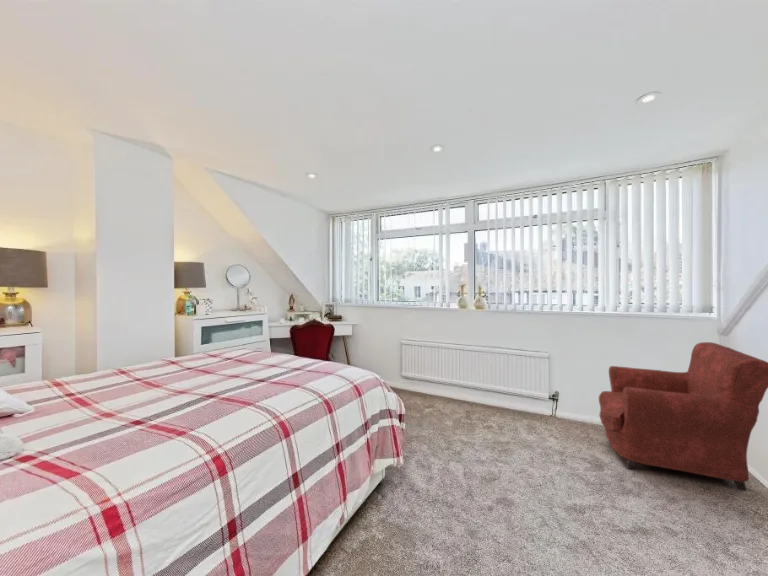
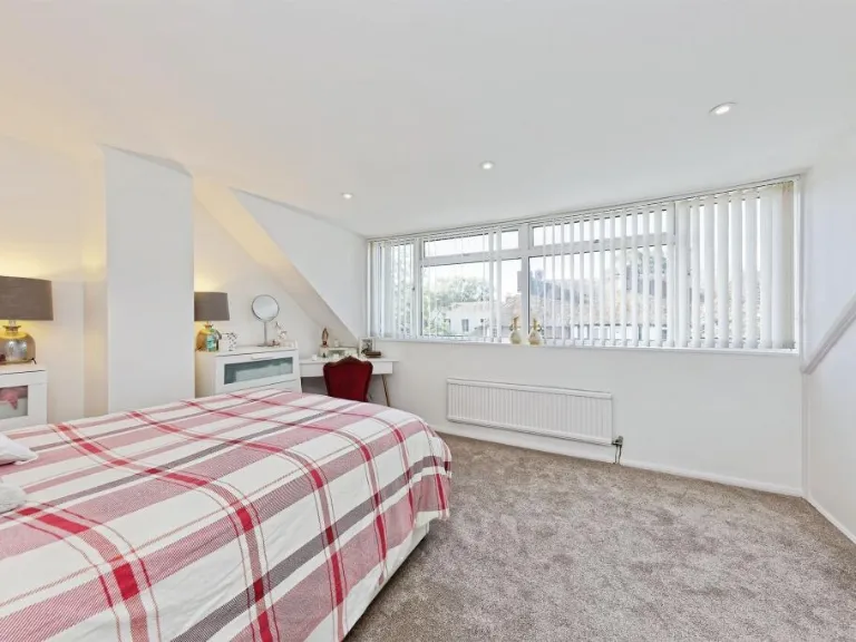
- armchair [598,341,768,492]
